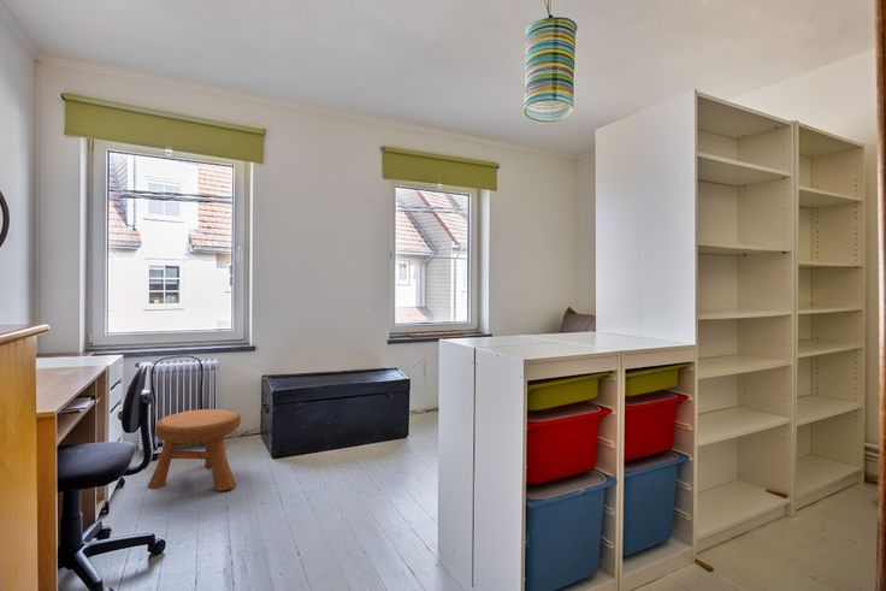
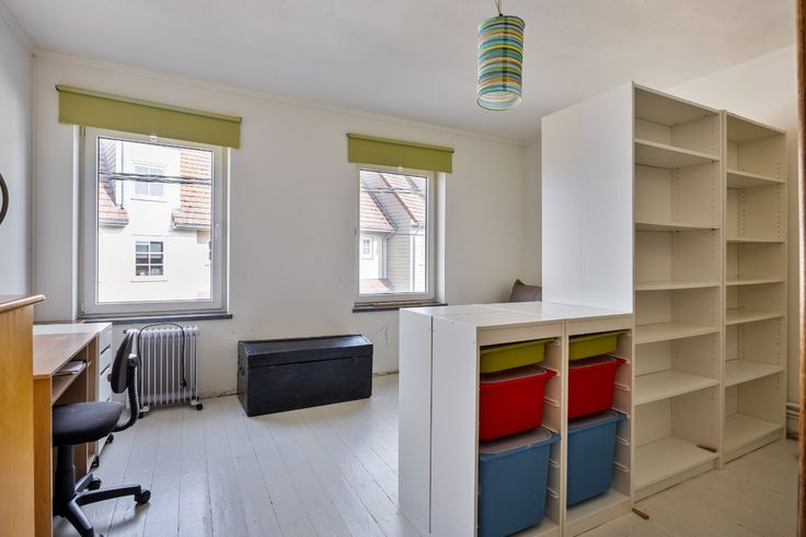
- stool [147,408,242,492]
